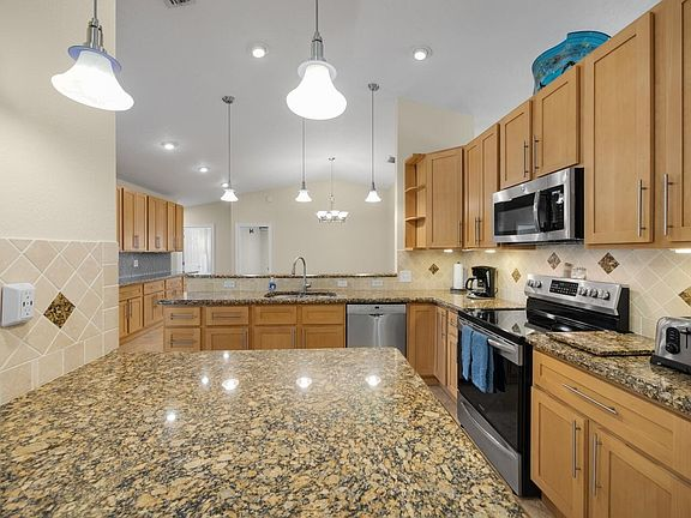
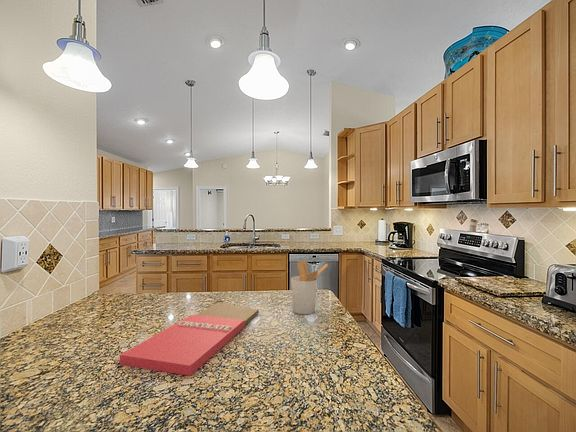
+ cutting board [119,299,260,377]
+ utensil holder [290,260,329,315]
